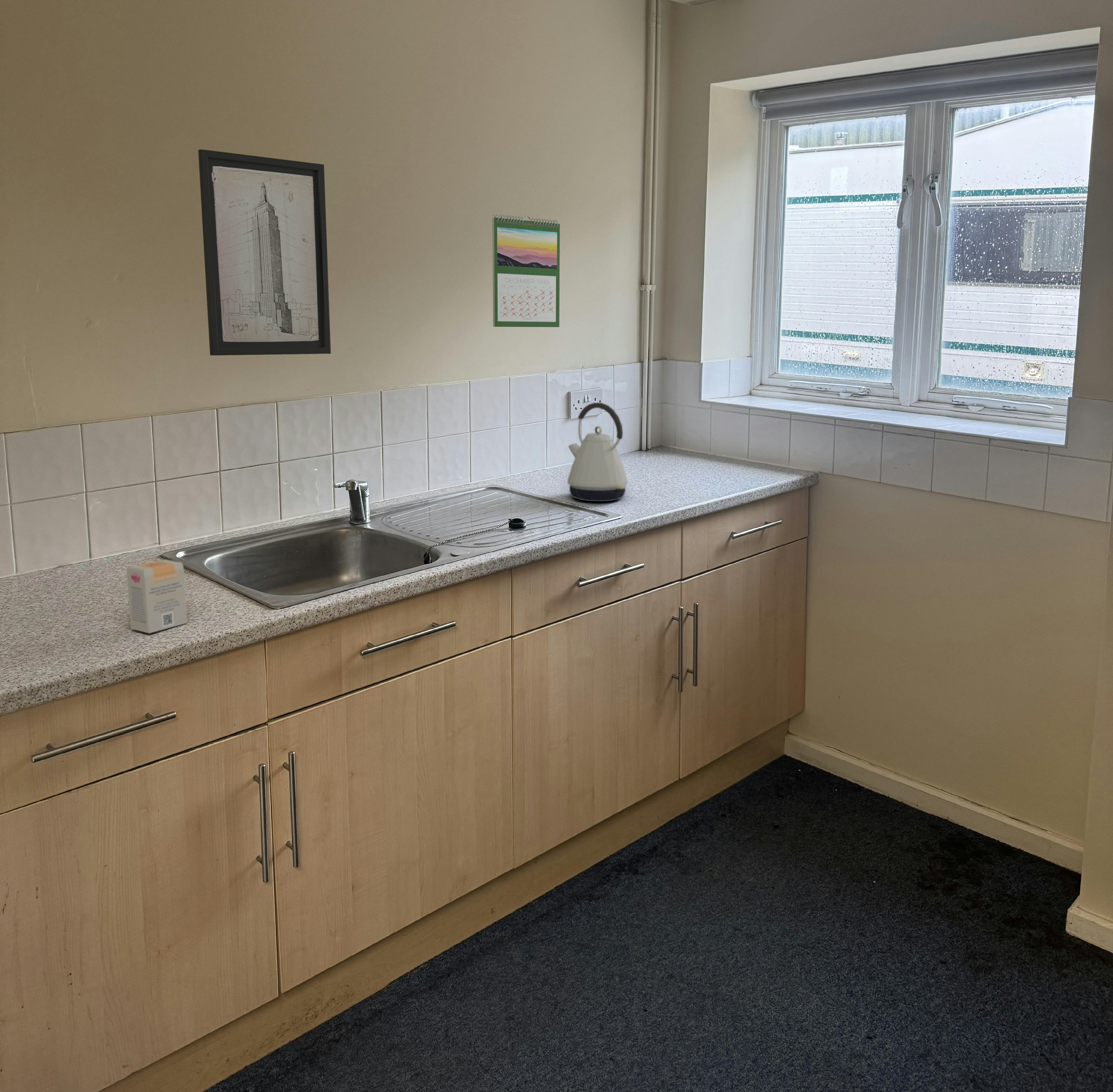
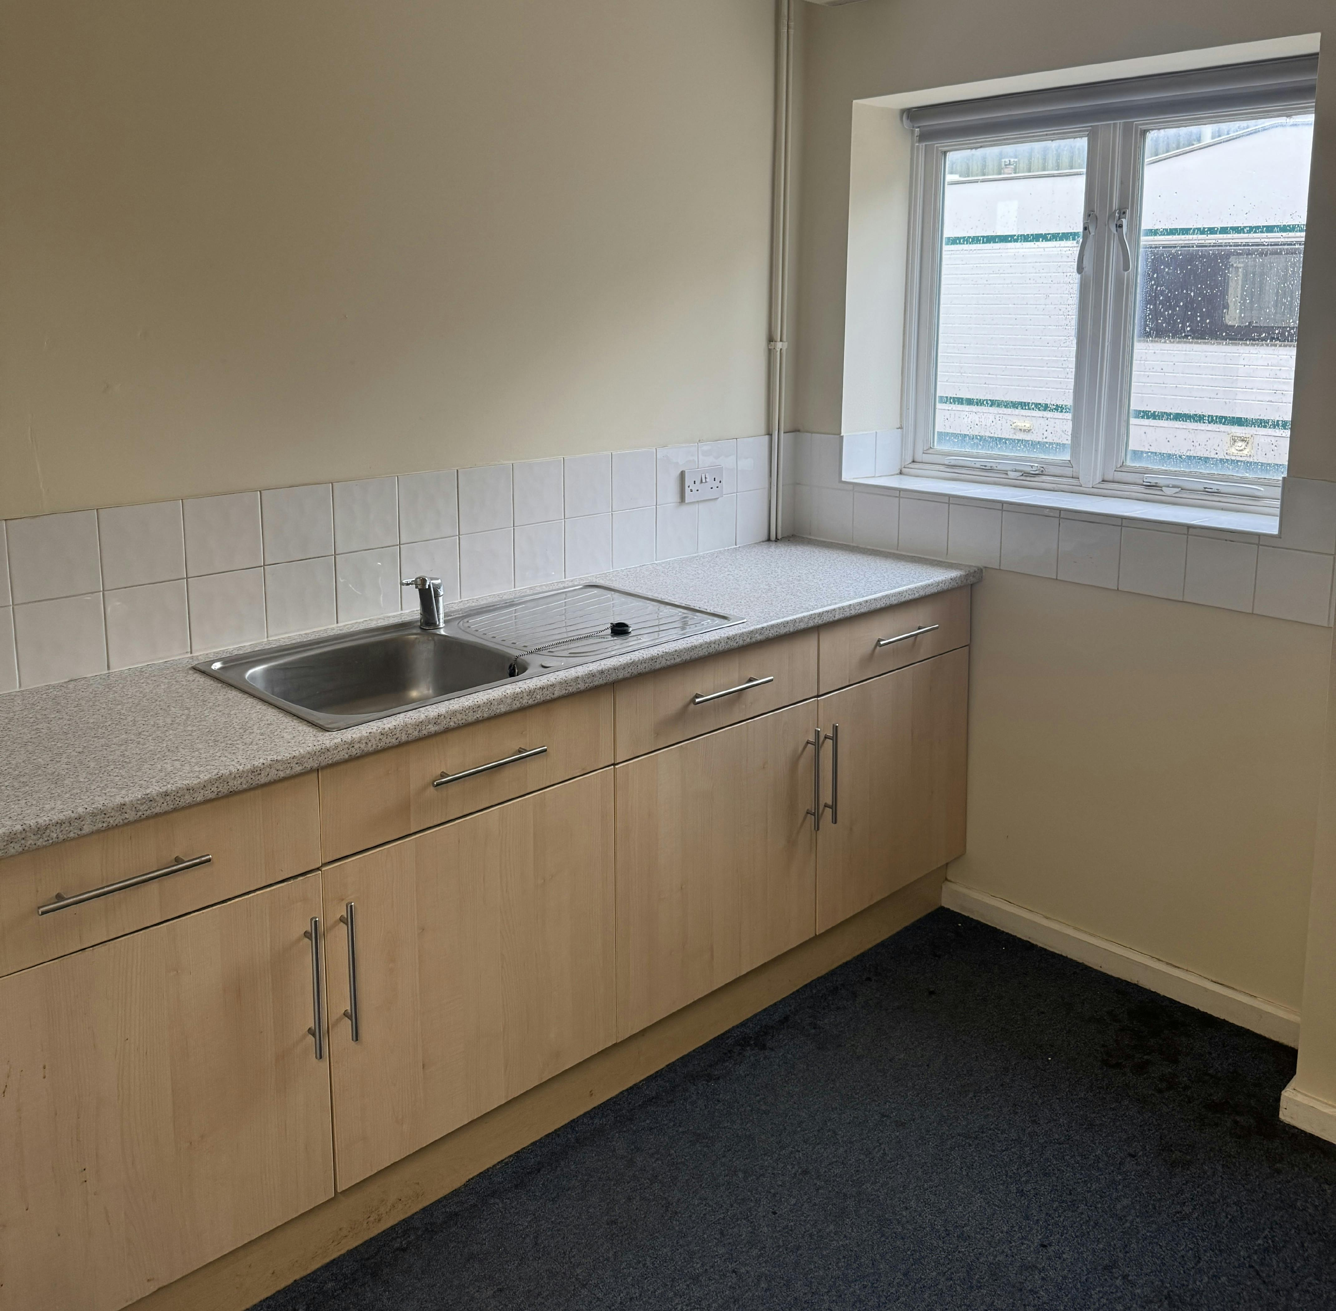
- wall art [198,149,331,356]
- calendar [492,214,560,327]
- tea box [126,559,187,634]
- kettle [567,402,628,502]
